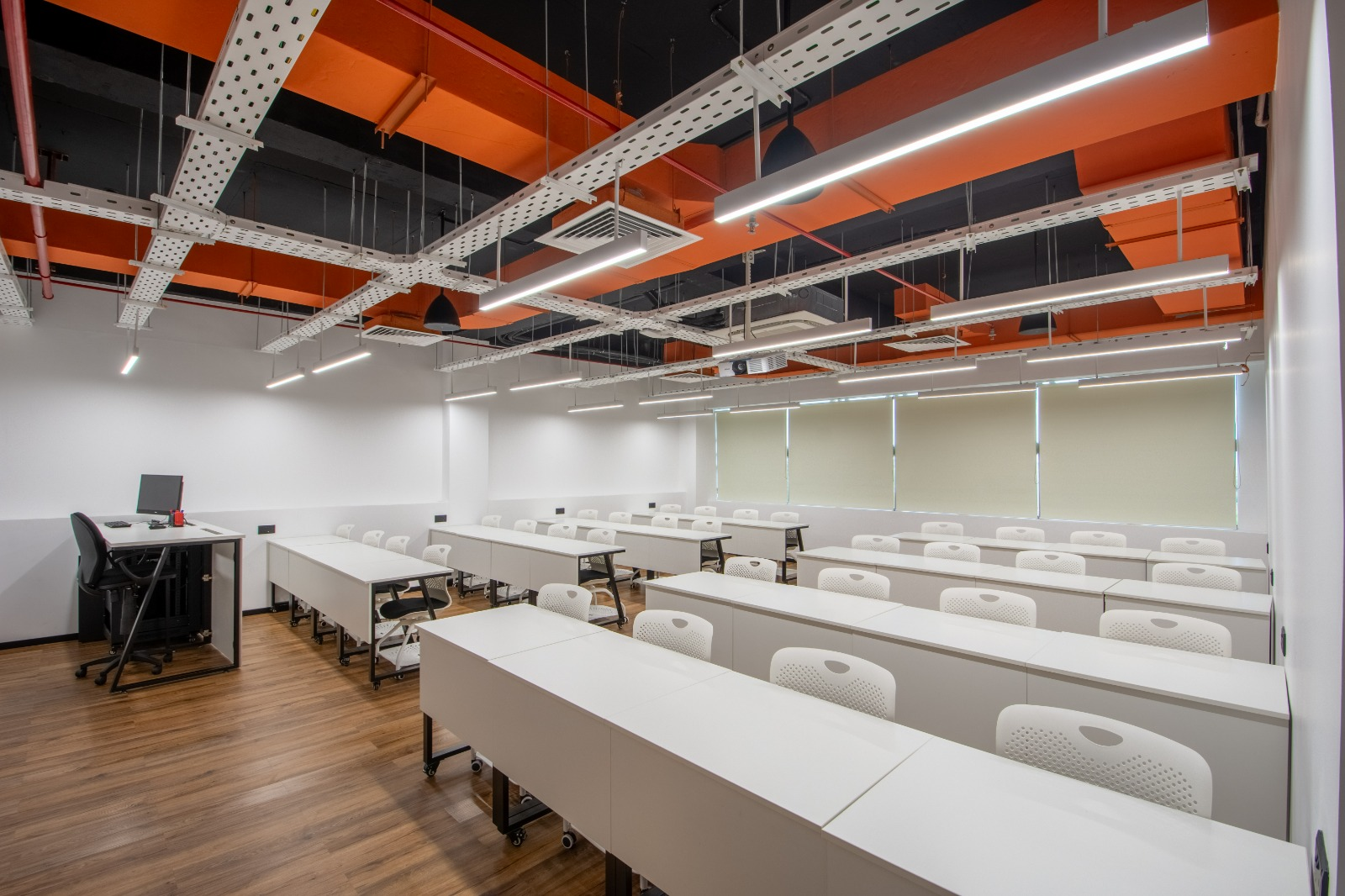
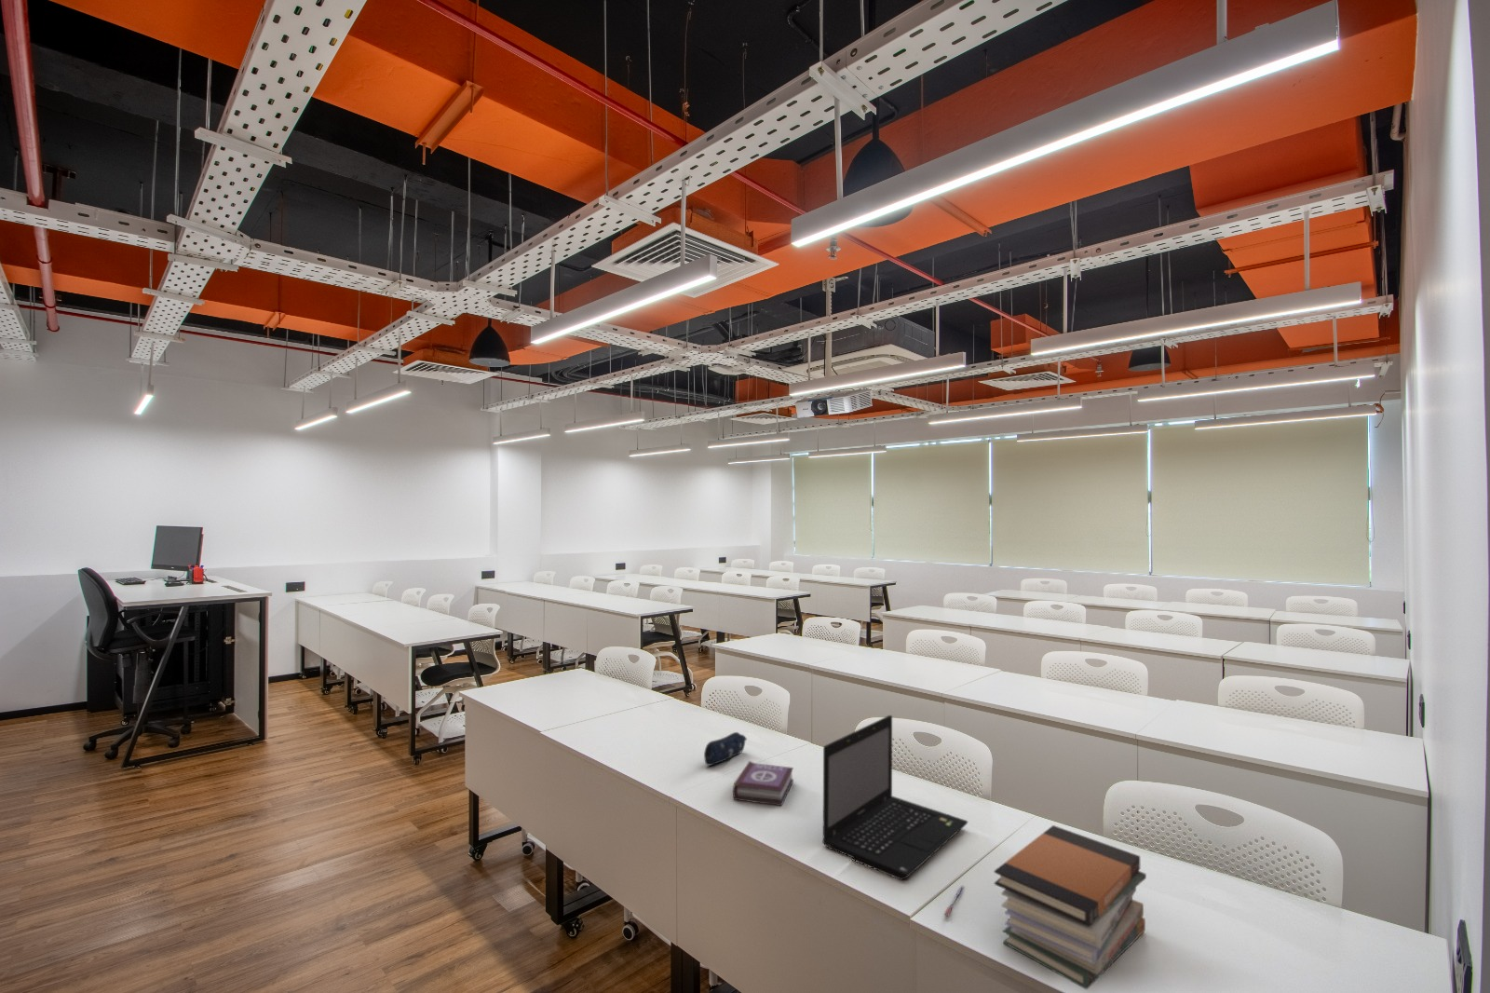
+ book [732,760,794,807]
+ pencil case [703,731,748,767]
+ laptop [821,715,968,881]
+ book stack [994,825,1148,990]
+ pen [944,884,967,917]
